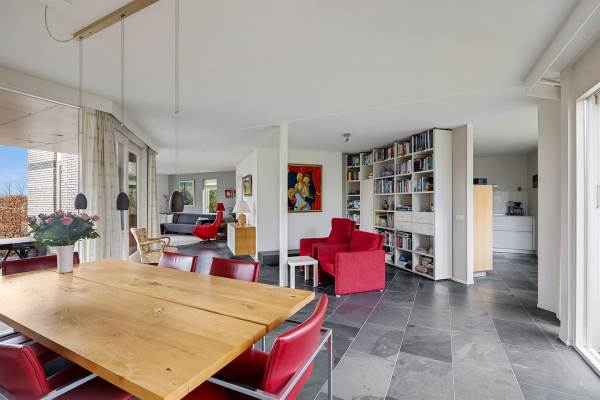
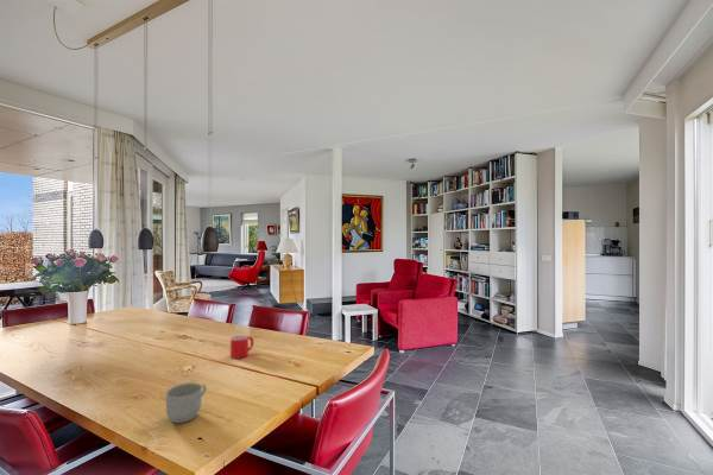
+ mug [165,382,207,424]
+ mug [229,335,254,360]
